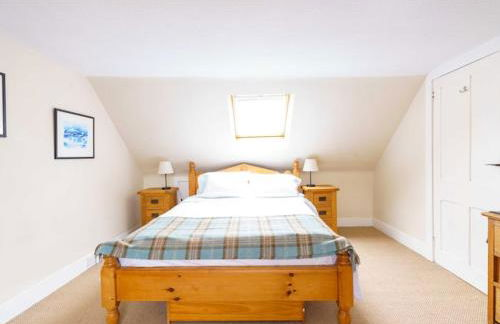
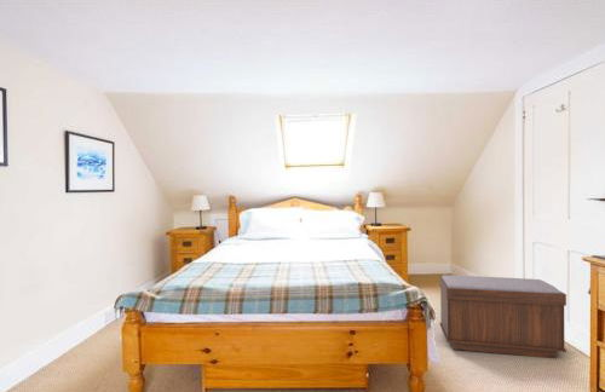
+ bench [438,275,567,359]
